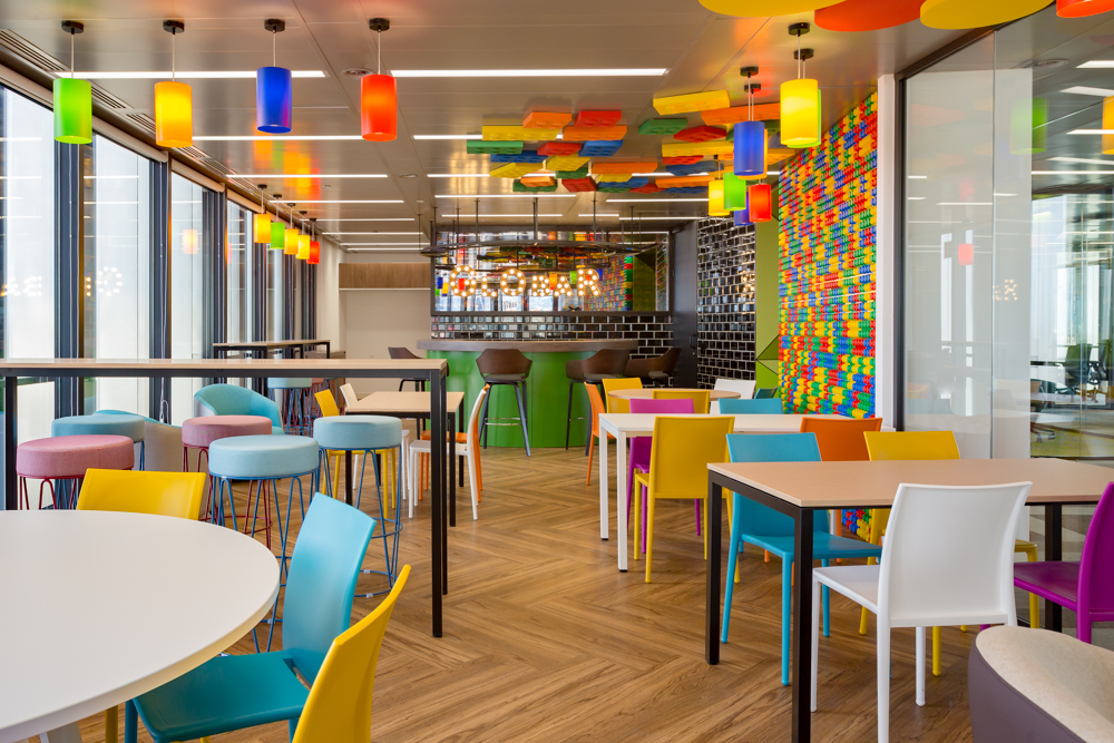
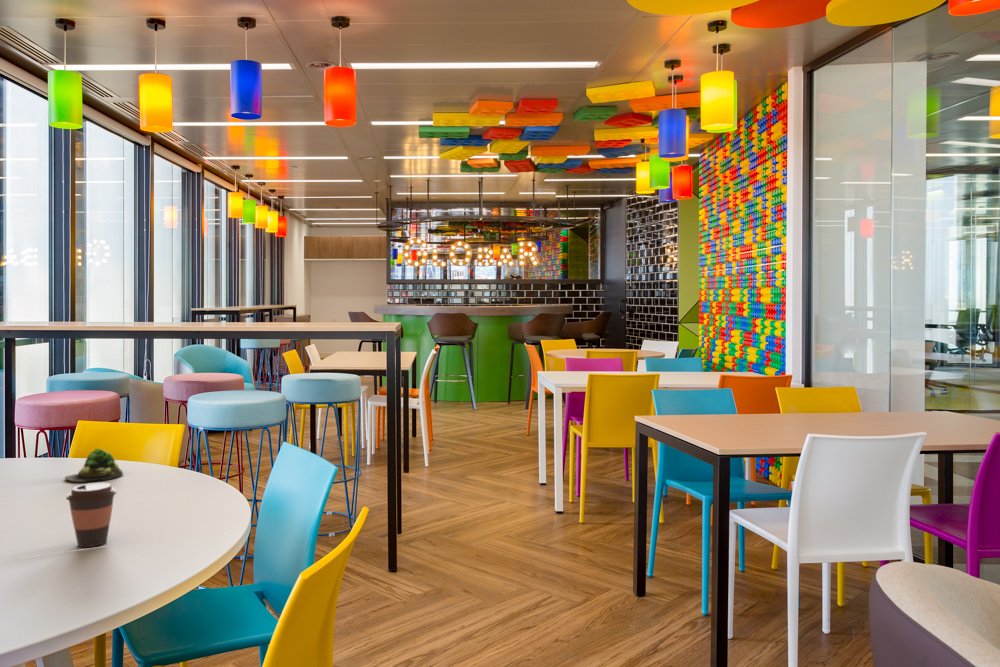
+ coffee cup [65,482,118,548]
+ succulent plant [64,447,124,482]
